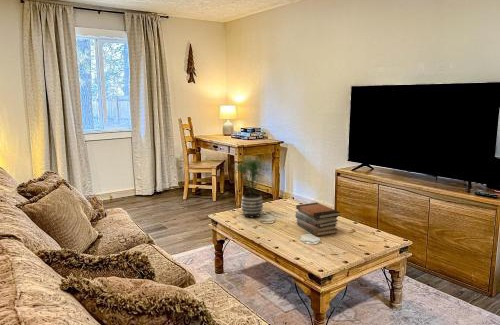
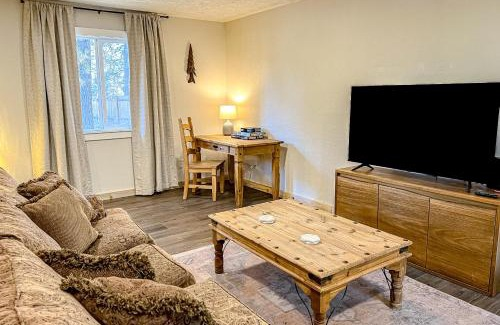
- book stack [295,202,341,237]
- potted plant [231,155,274,218]
